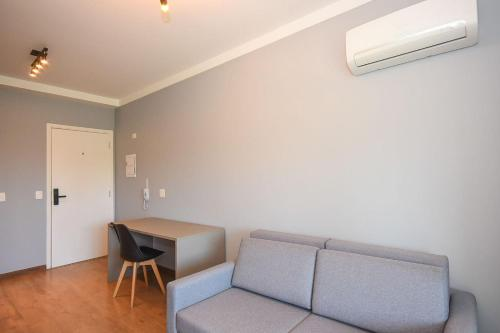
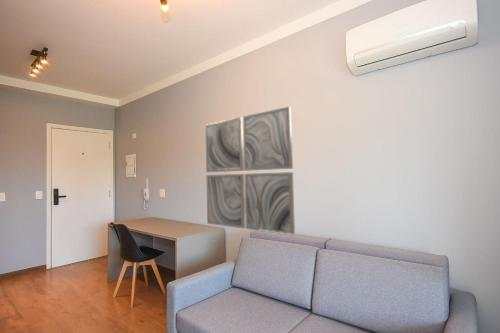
+ wall art [204,106,296,235]
